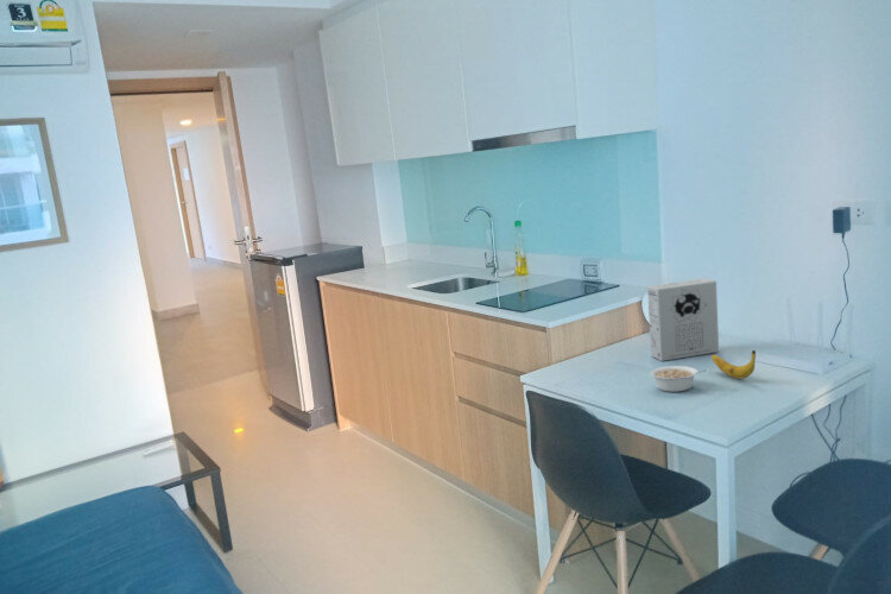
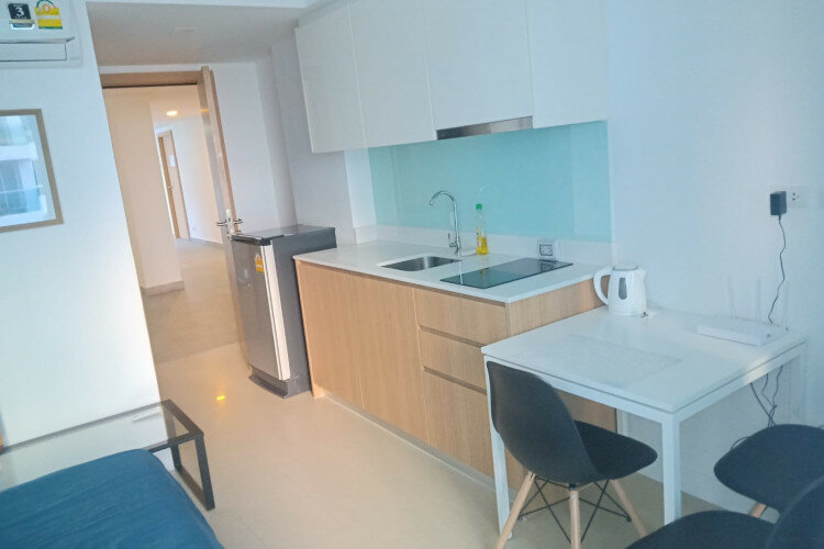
- legume [649,365,706,393]
- banana [710,349,757,380]
- cereal box [646,277,720,362]
